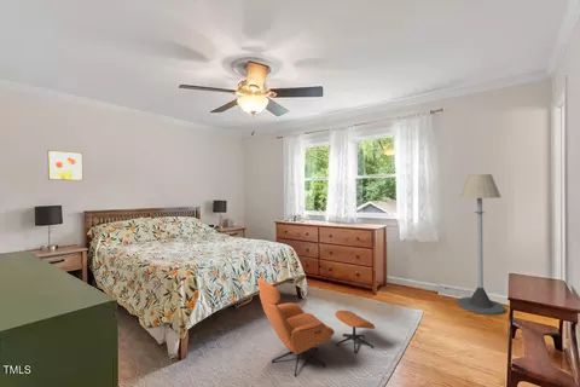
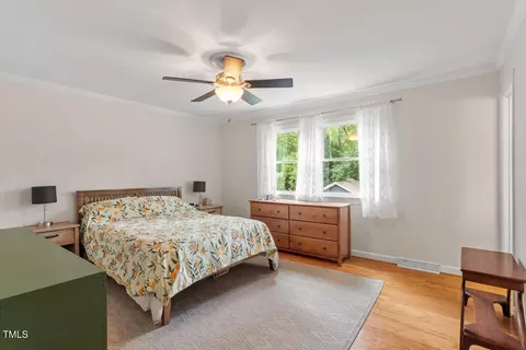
- wall art [47,149,83,181]
- floor lamp [457,173,506,316]
- armchair [257,277,376,377]
